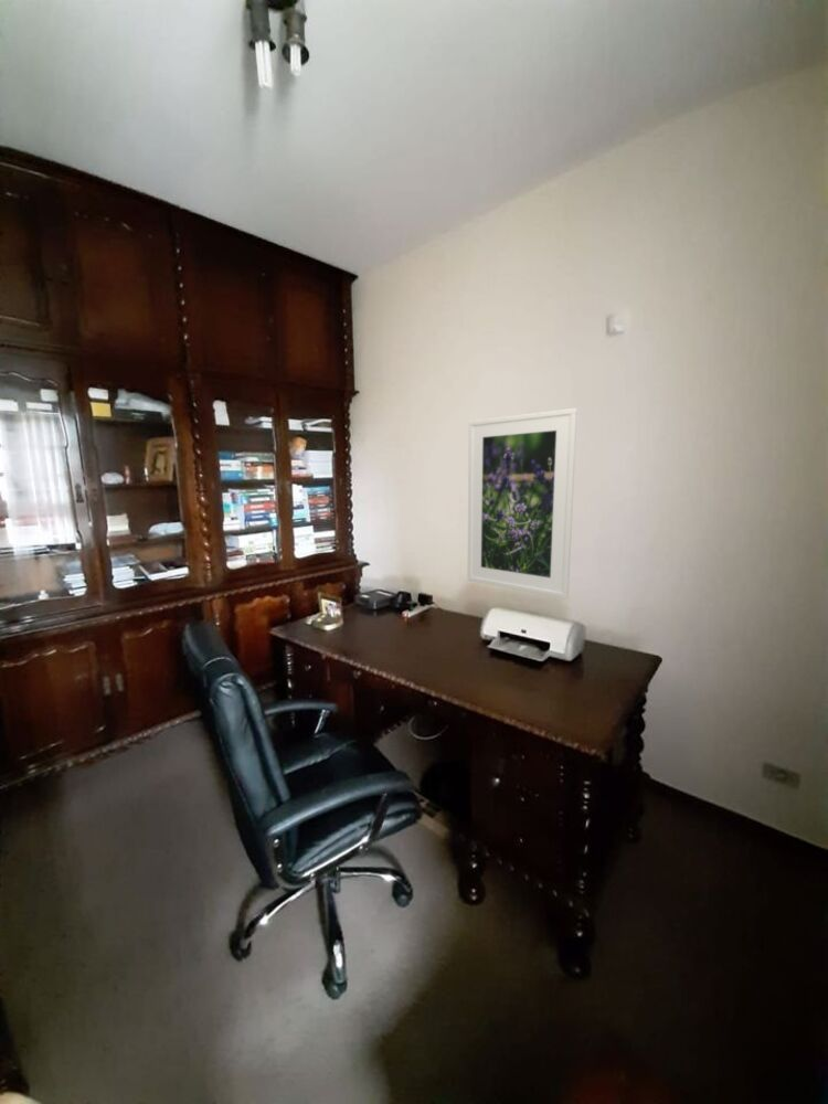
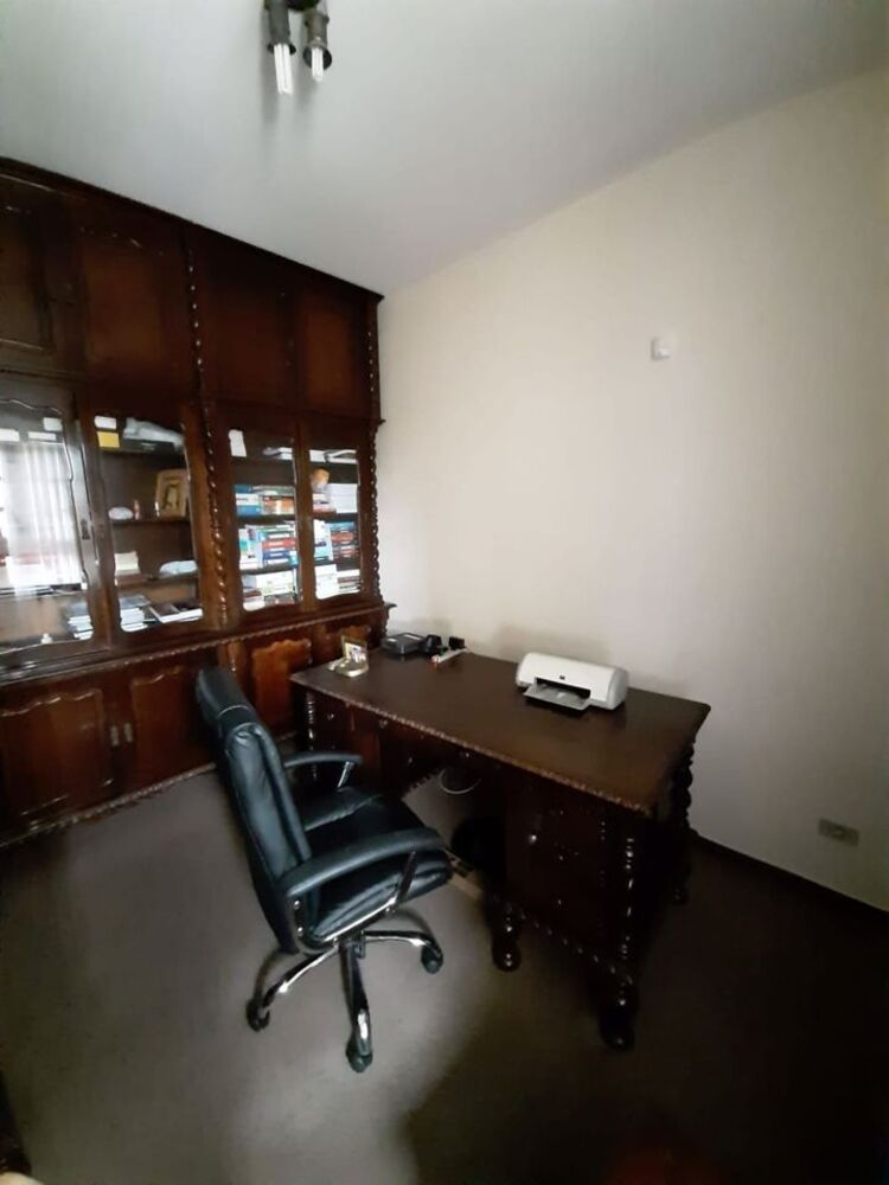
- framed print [467,407,578,599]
